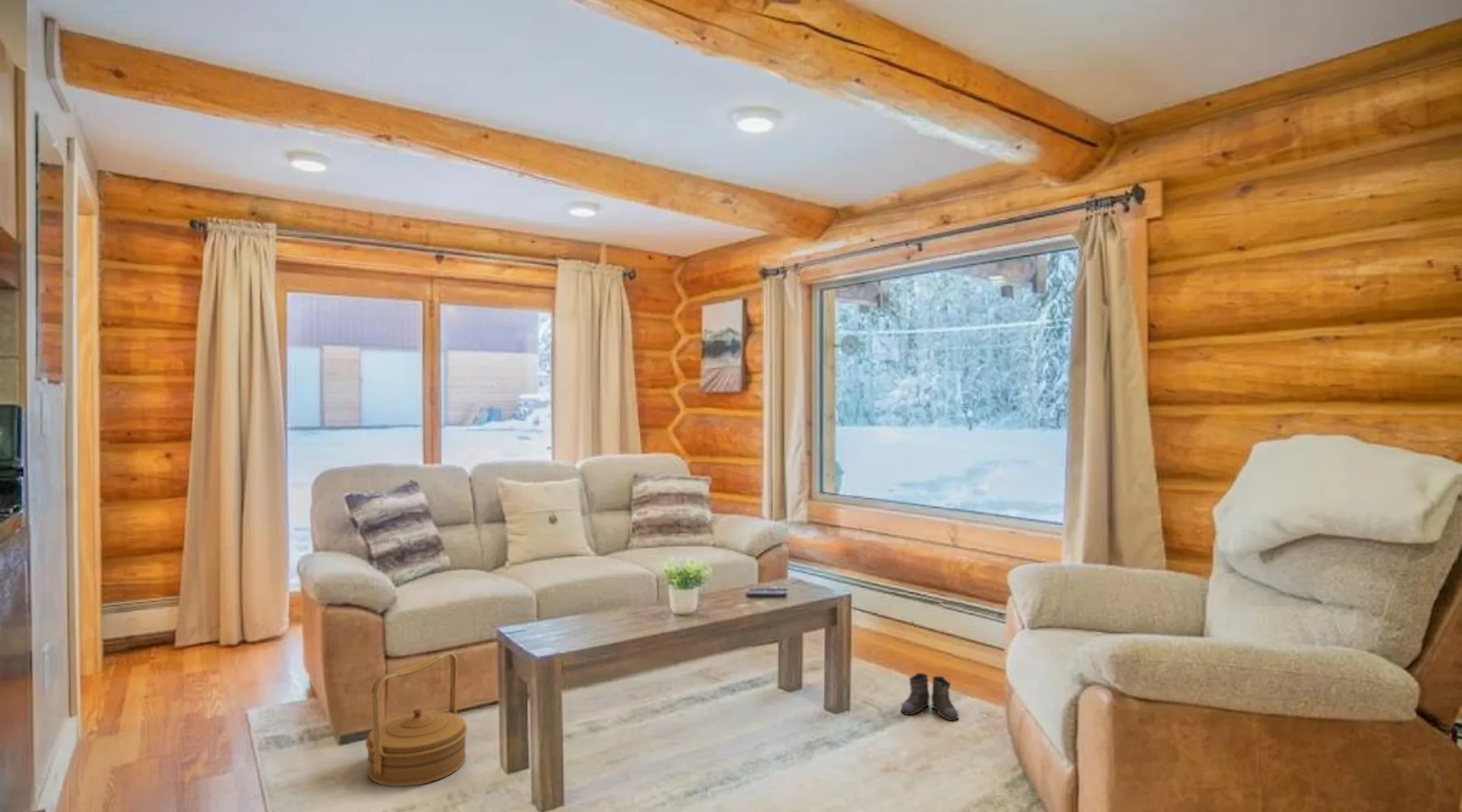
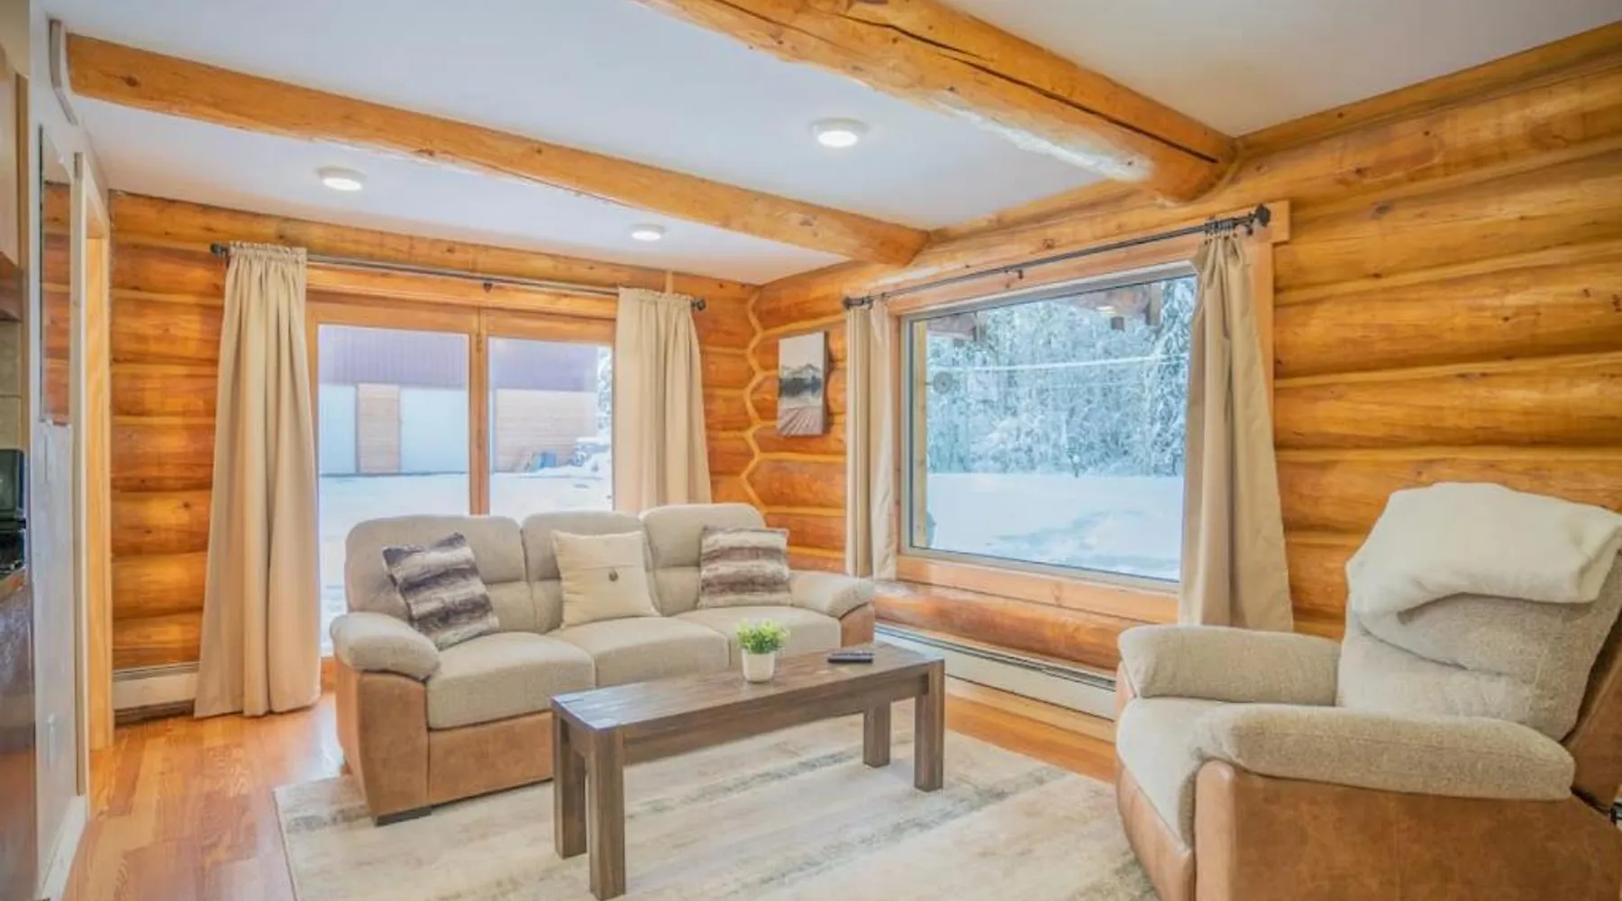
- boots [900,672,959,721]
- basket [365,650,469,788]
